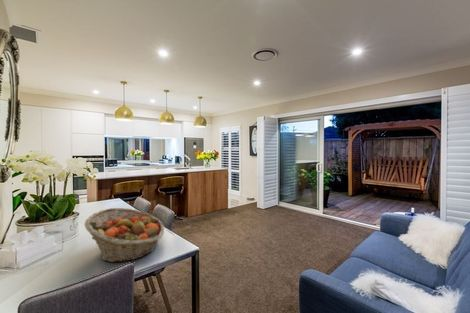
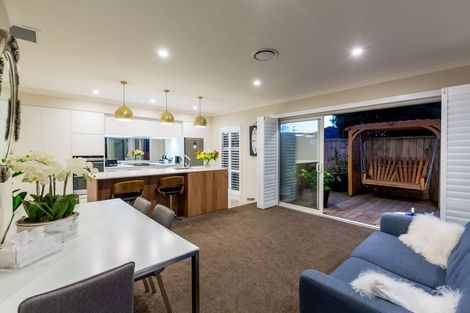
- fruit basket [84,207,165,263]
